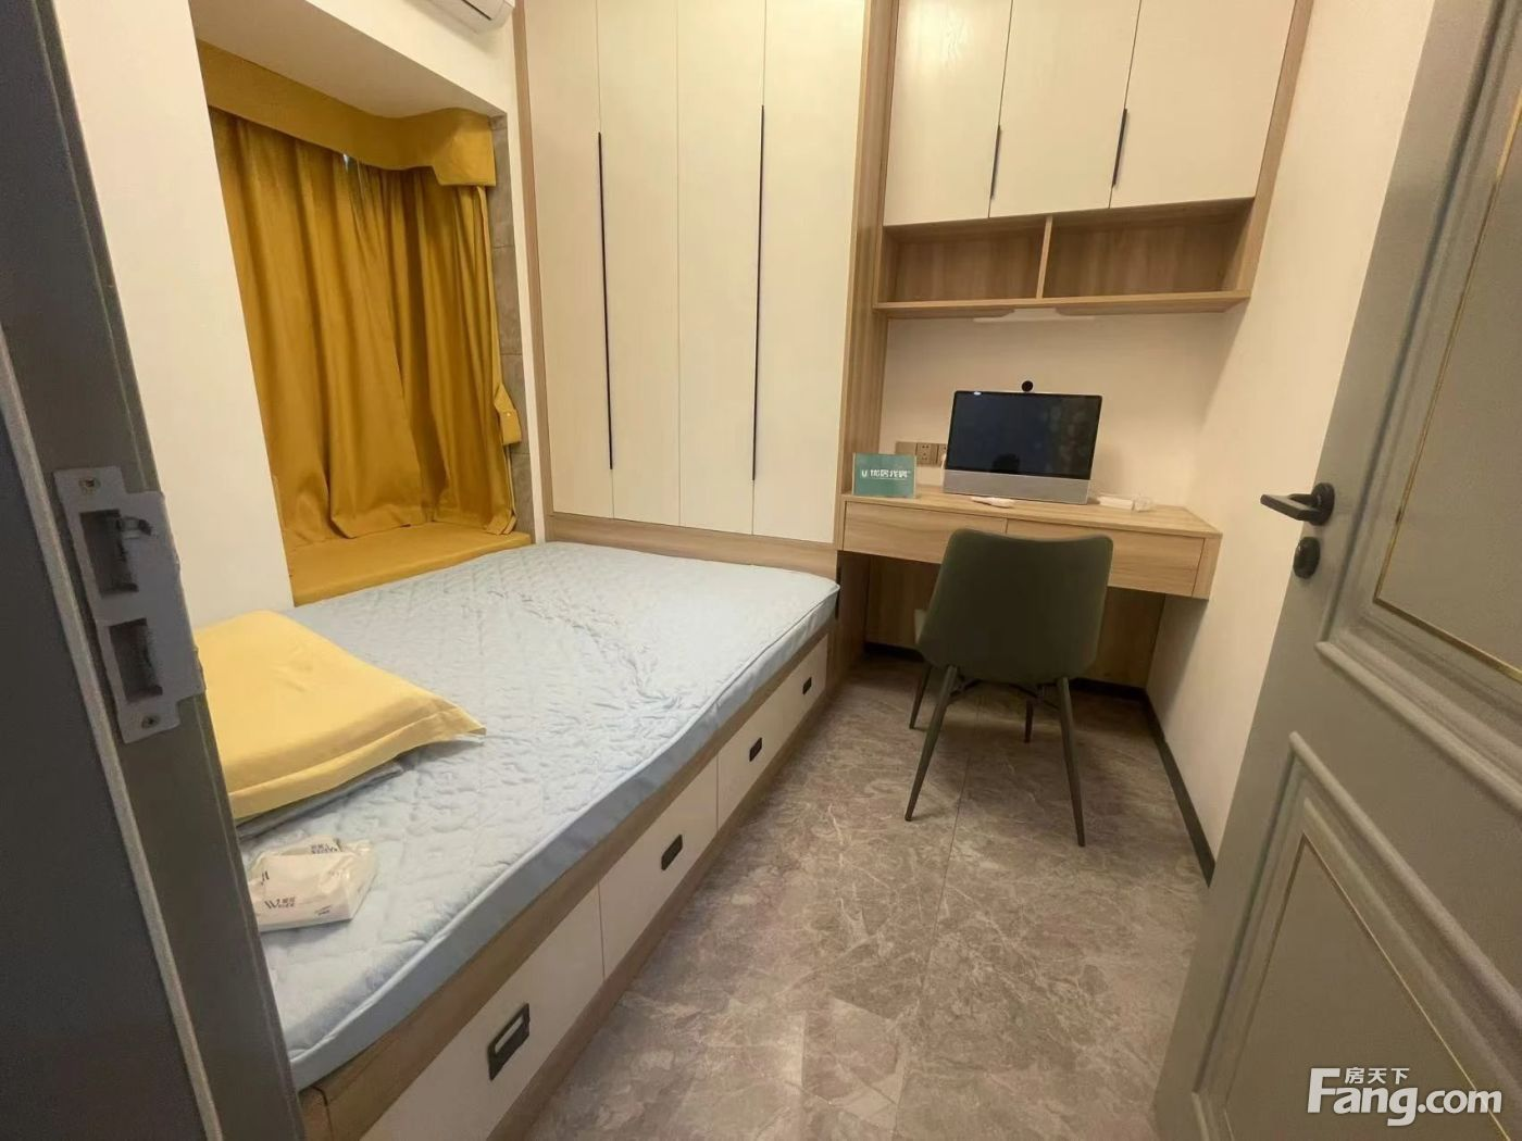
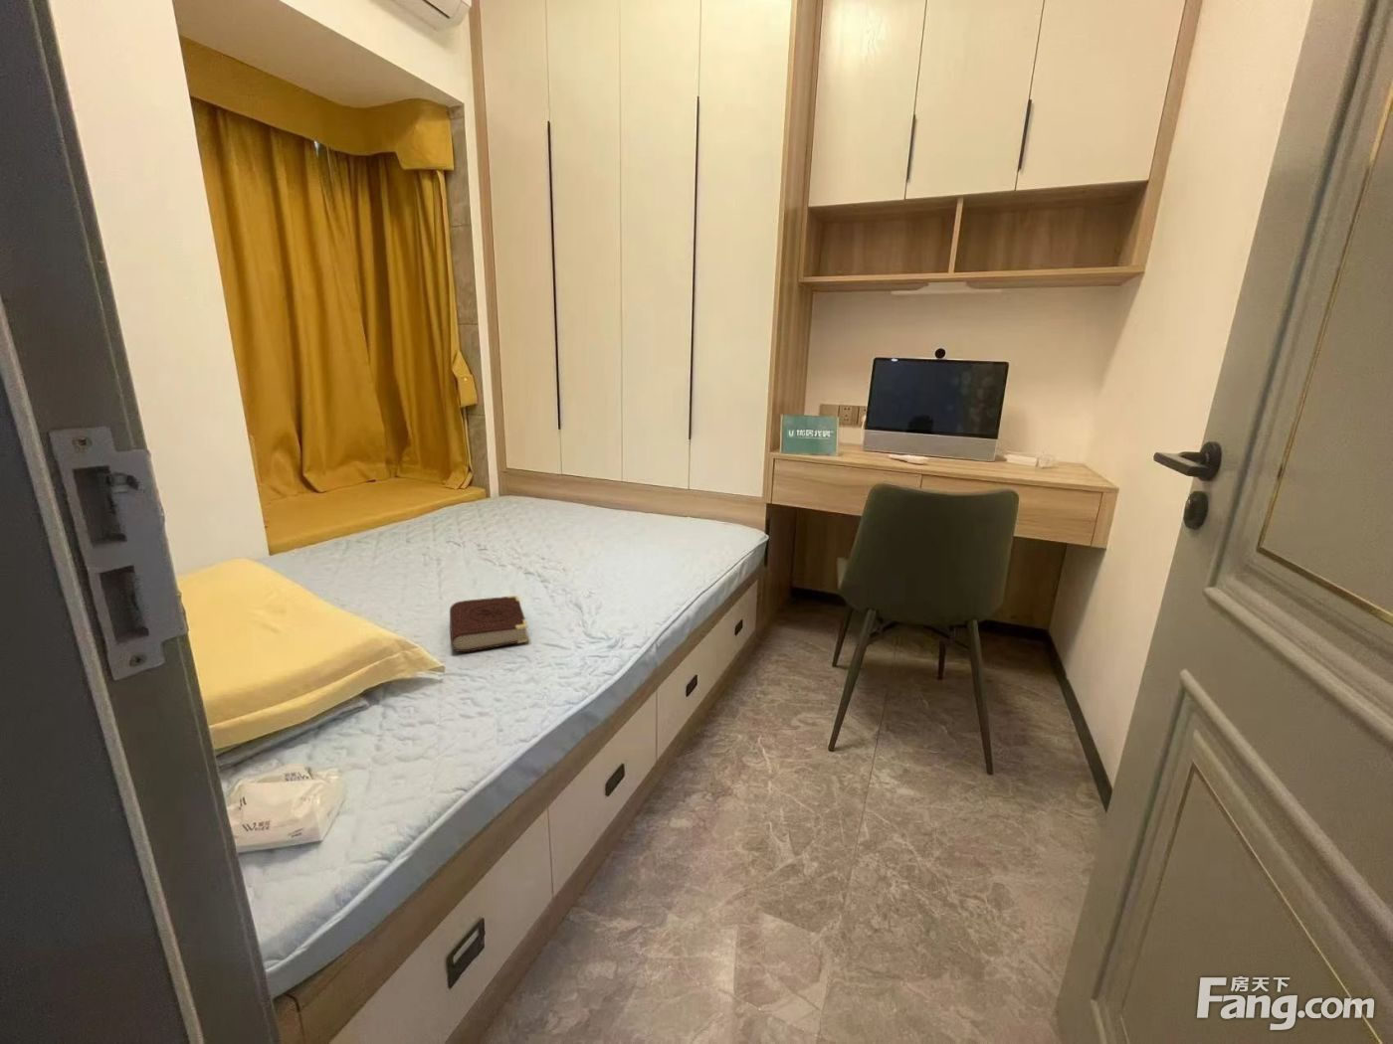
+ book [449,594,531,654]
